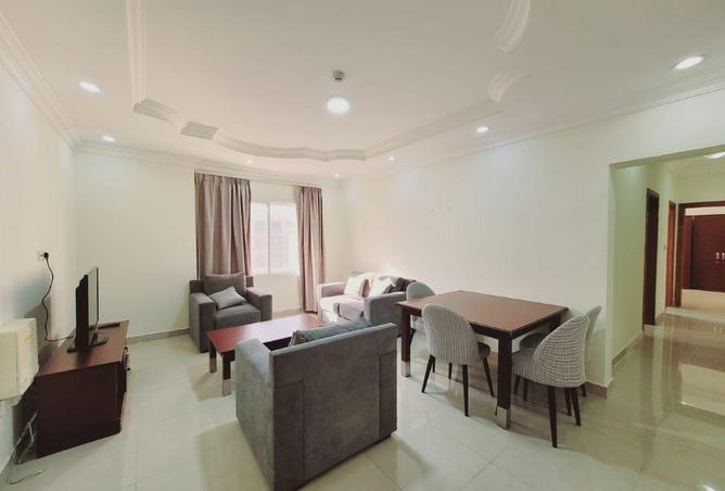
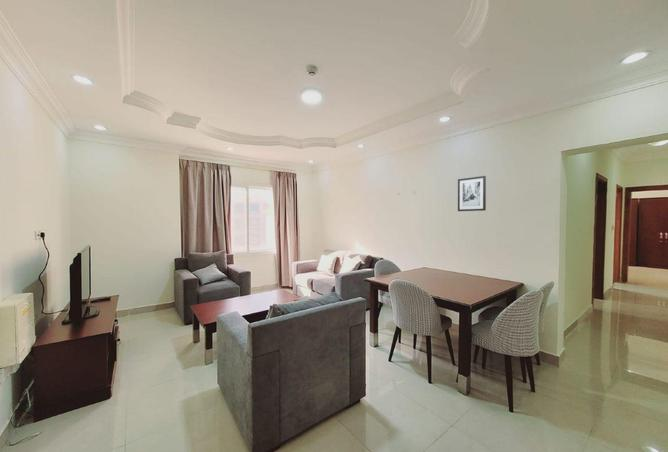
+ wall art [457,175,487,212]
